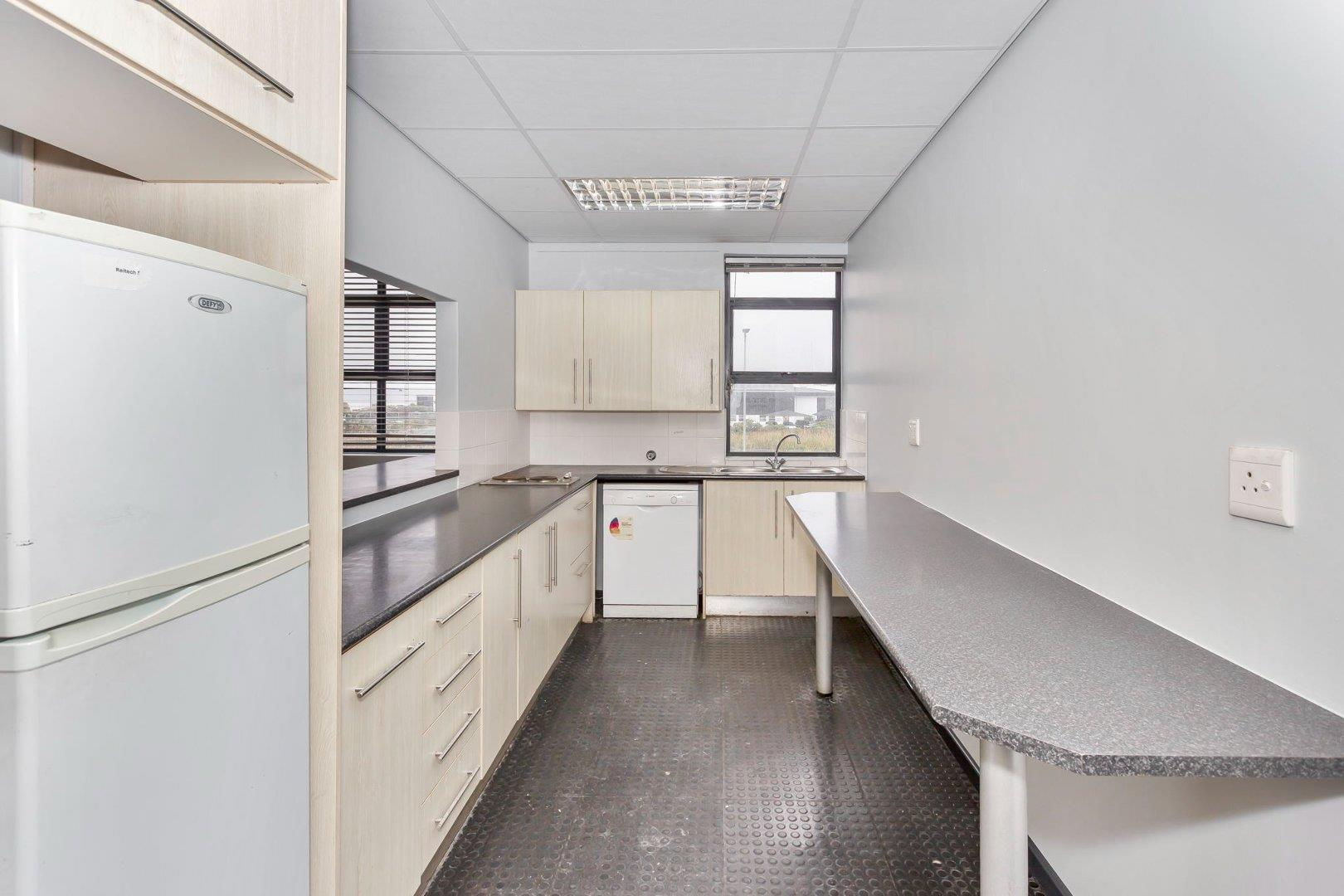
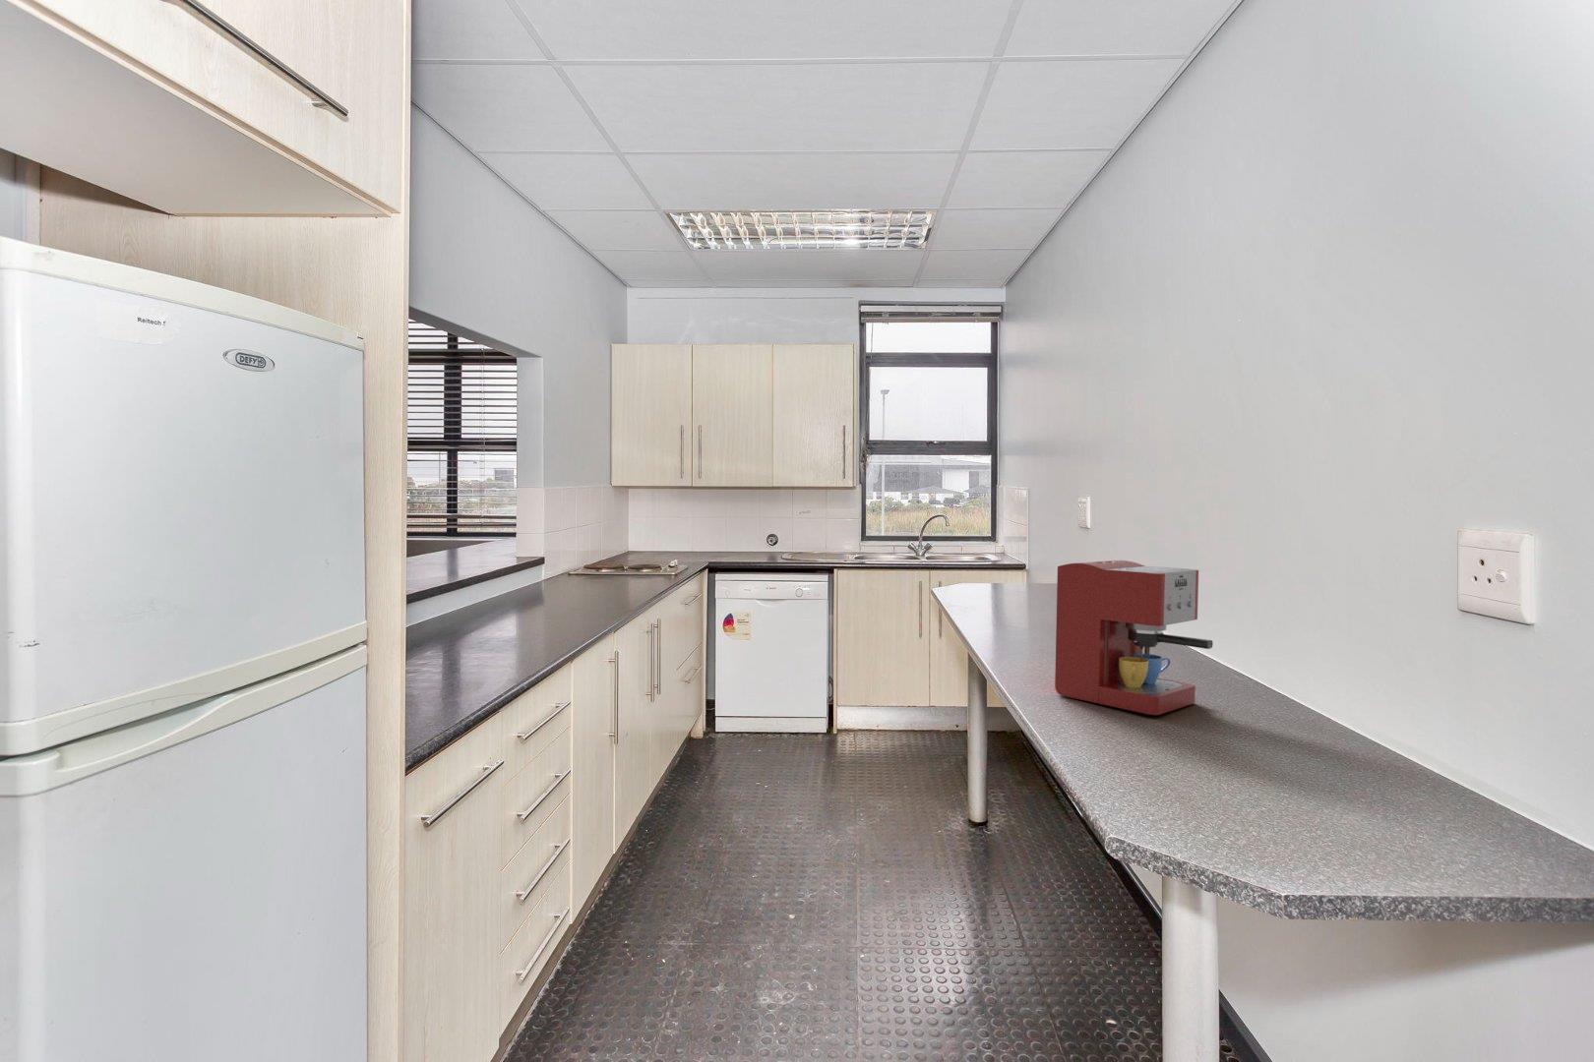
+ coffee maker [1054,559,1214,716]
